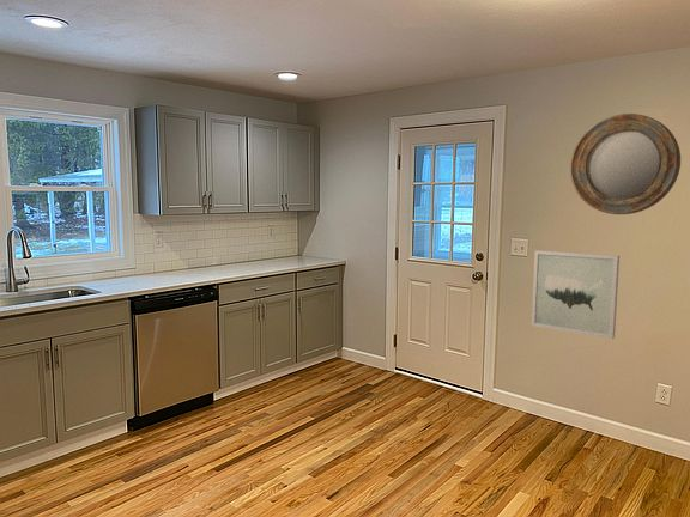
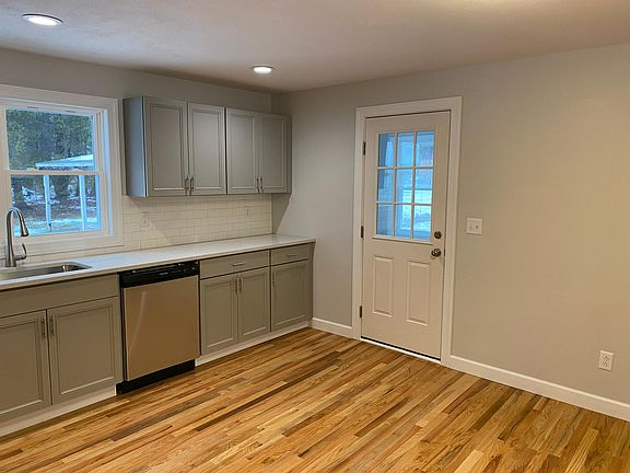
- wall art [531,249,621,340]
- home mirror [569,112,682,215]
